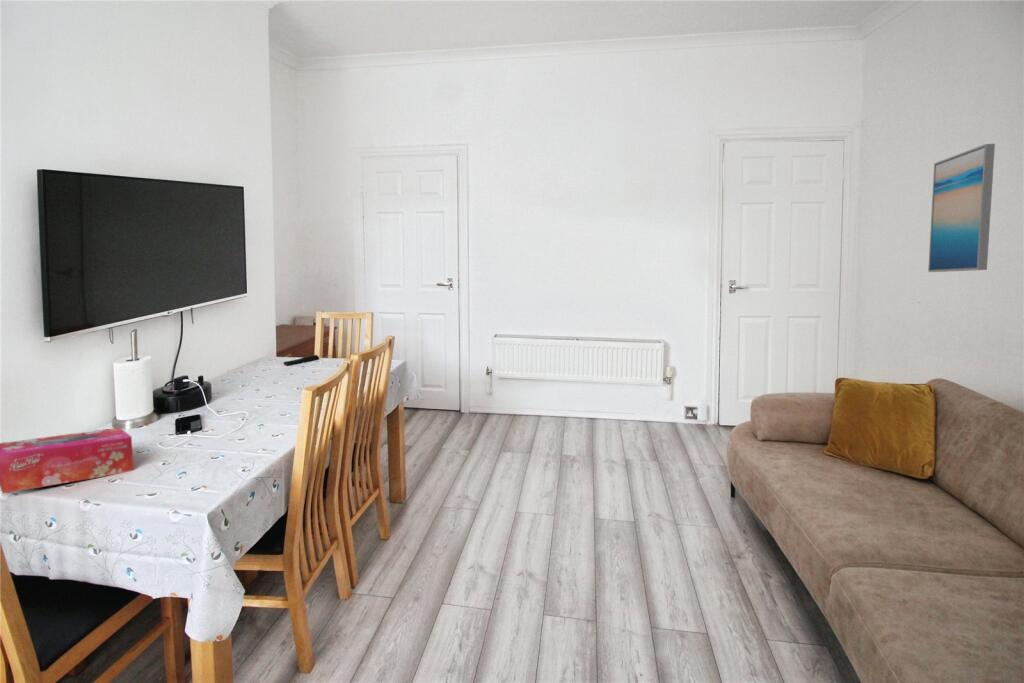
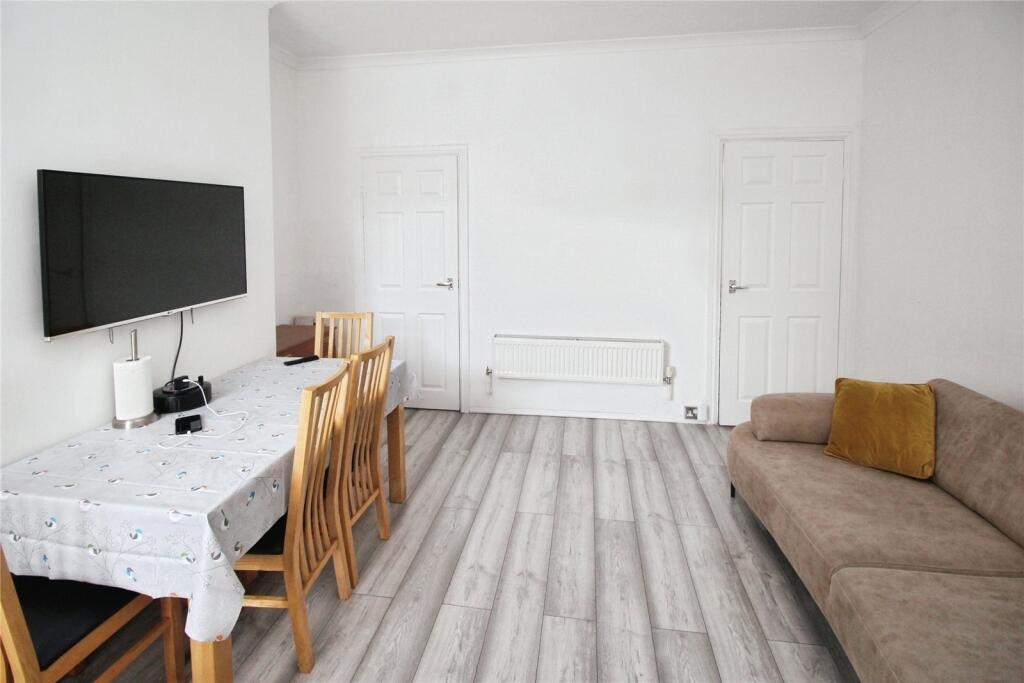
- tissue box [0,427,134,495]
- wall art [927,143,996,273]
